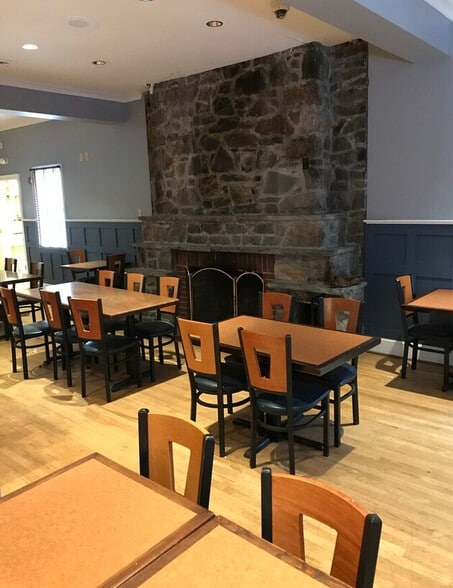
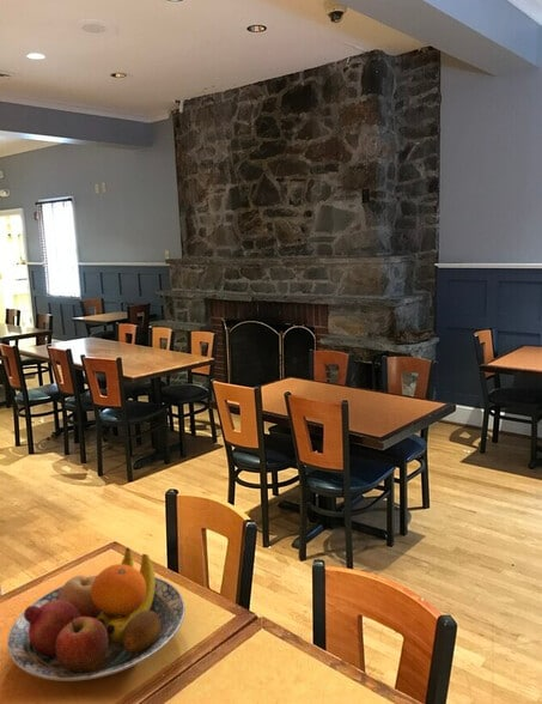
+ fruit bowl [6,546,187,682]
